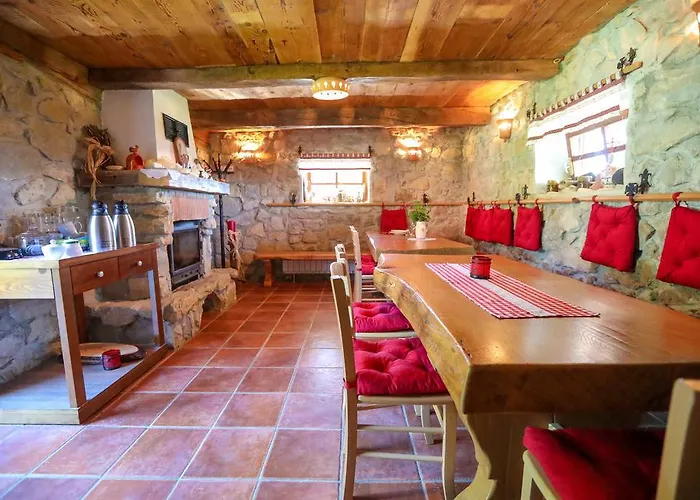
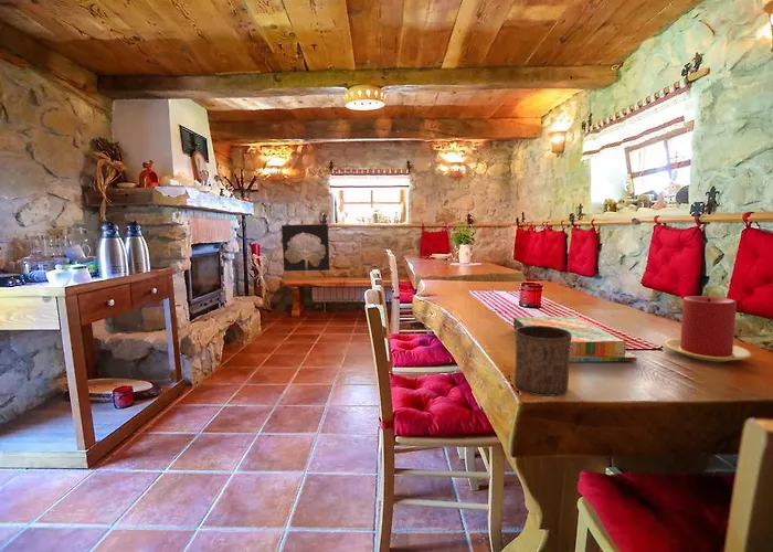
+ board game [512,316,638,363]
+ wall art [280,223,331,273]
+ cup [513,326,572,397]
+ candle [664,295,753,362]
